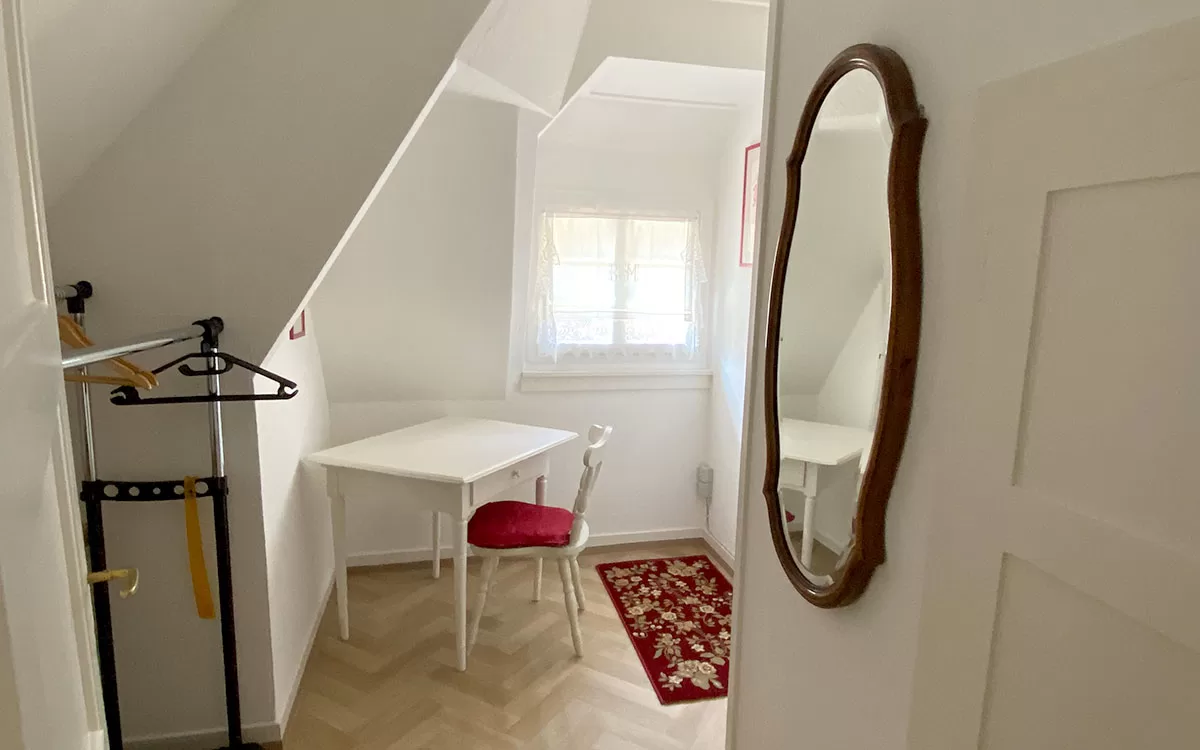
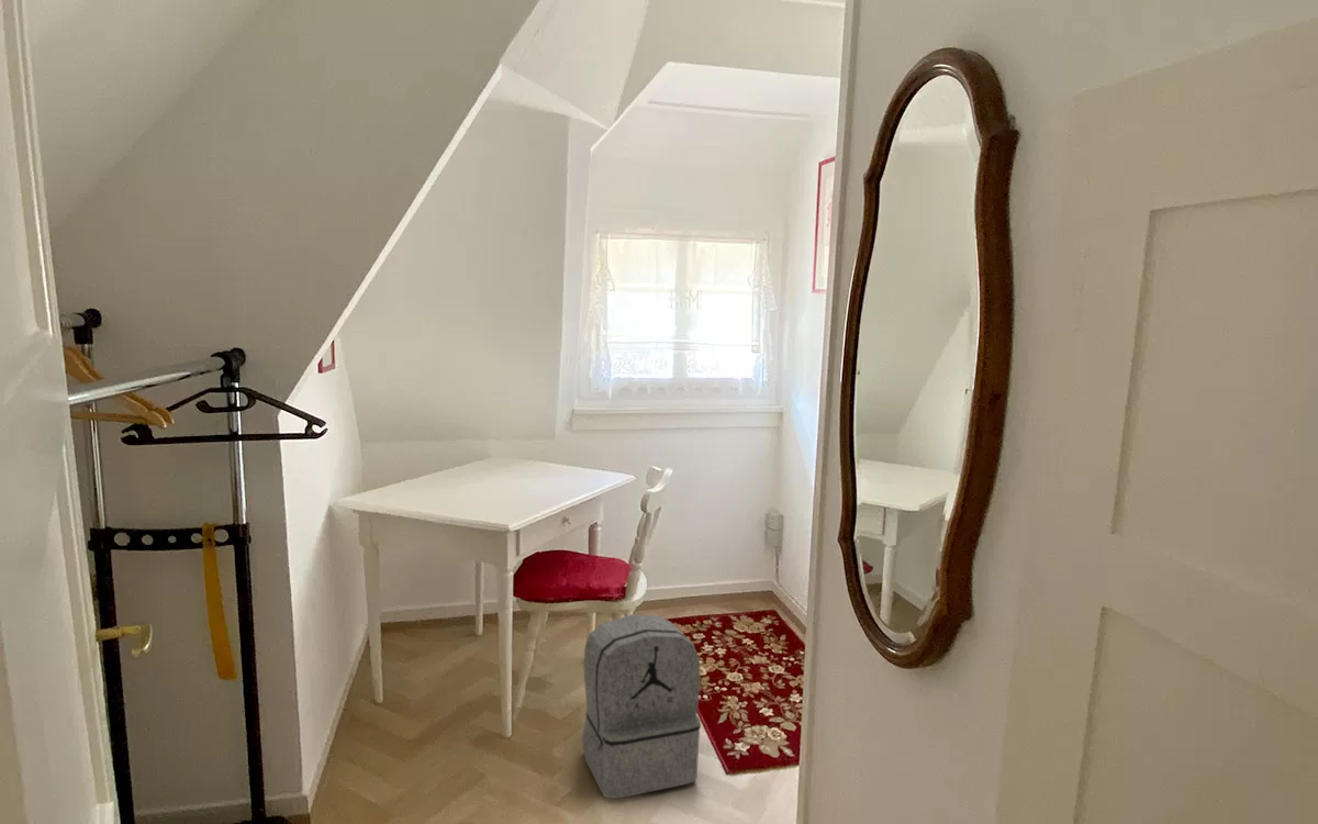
+ backpack [581,614,702,800]
